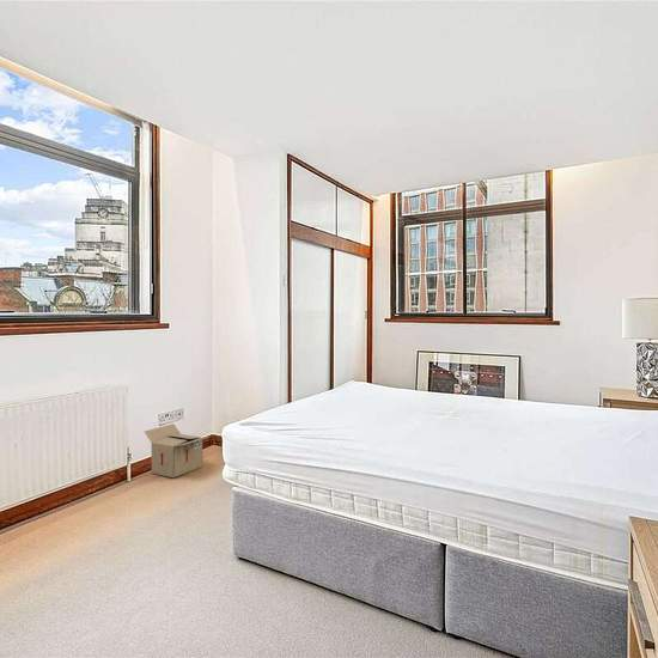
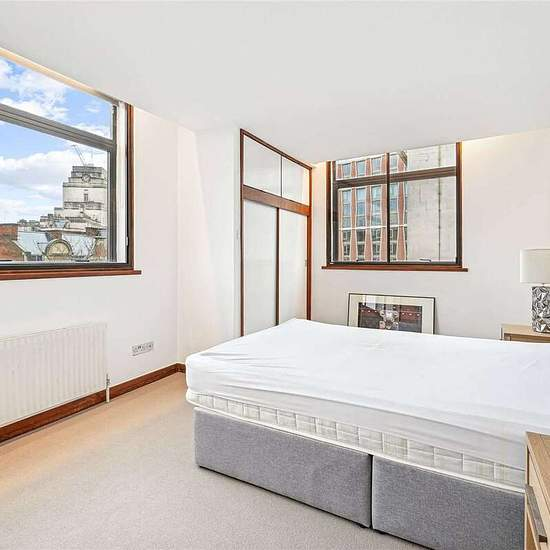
- cardboard box [144,422,213,479]
